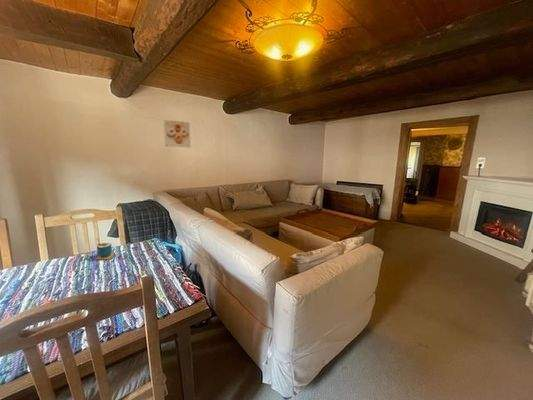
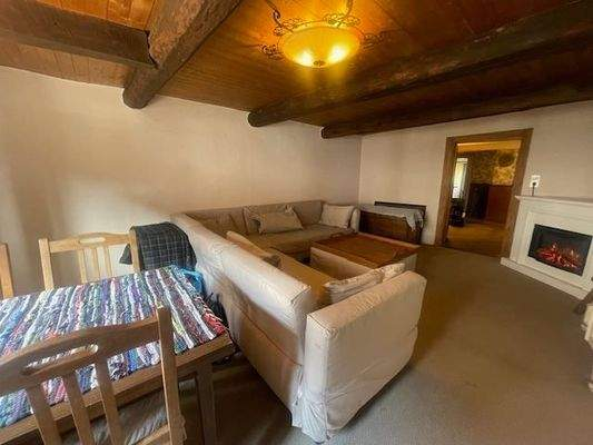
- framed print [162,119,191,148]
- cup [95,237,115,260]
